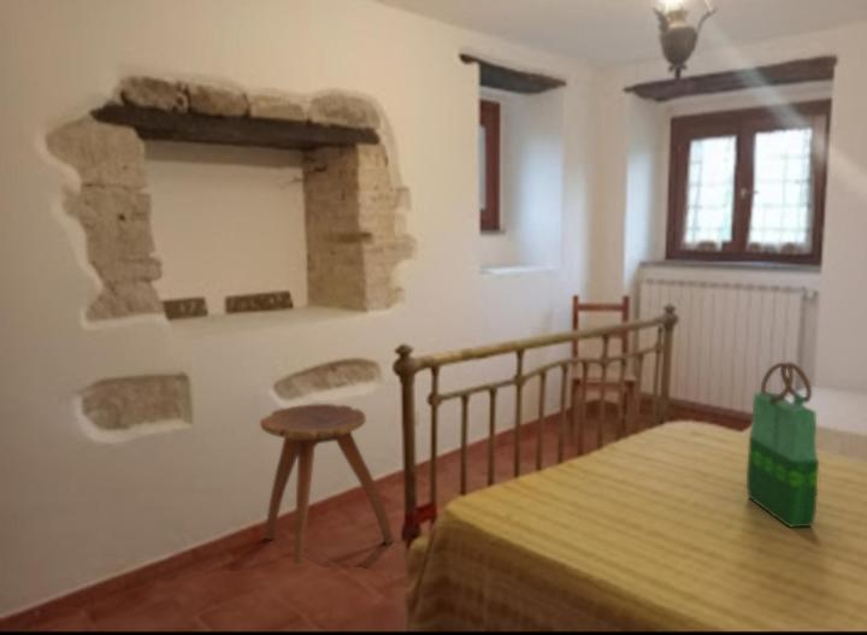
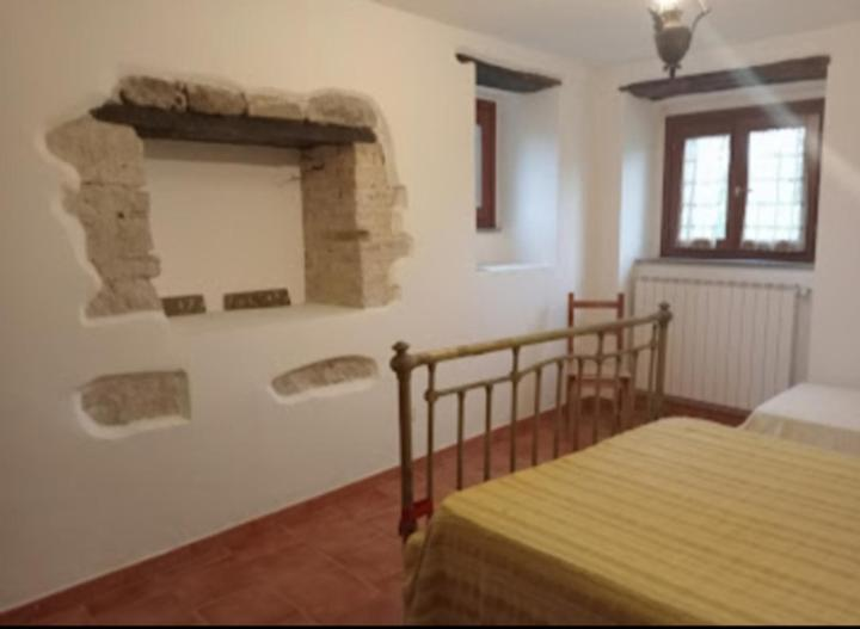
- stool [259,402,395,565]
- tote bag [745,360,820,529]
